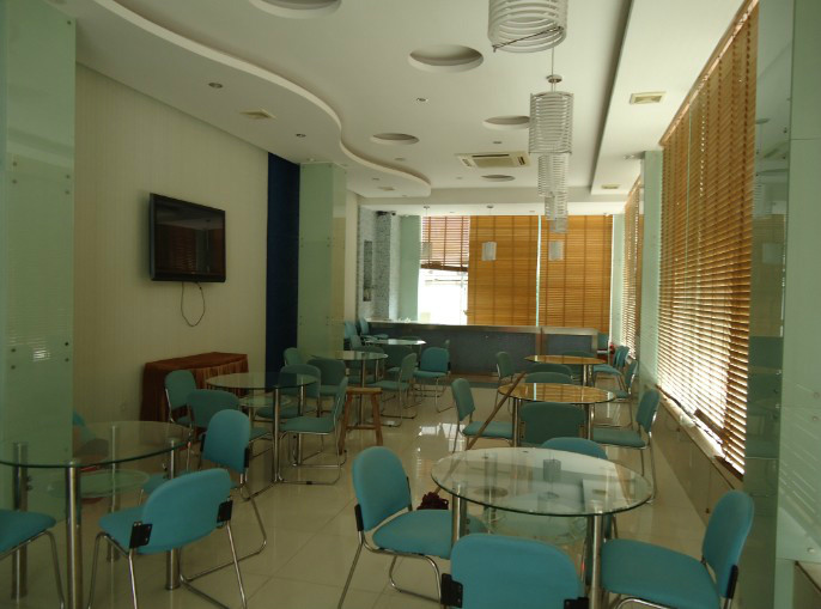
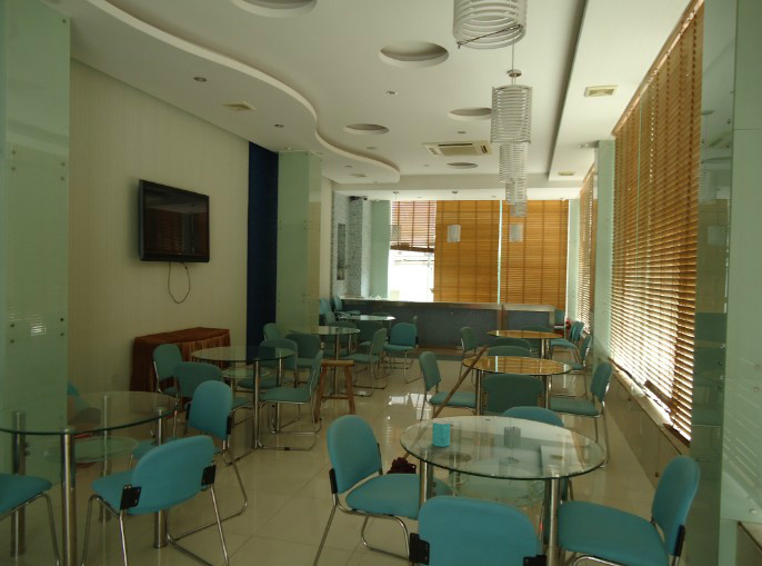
+ cup [431,418,451,448]
